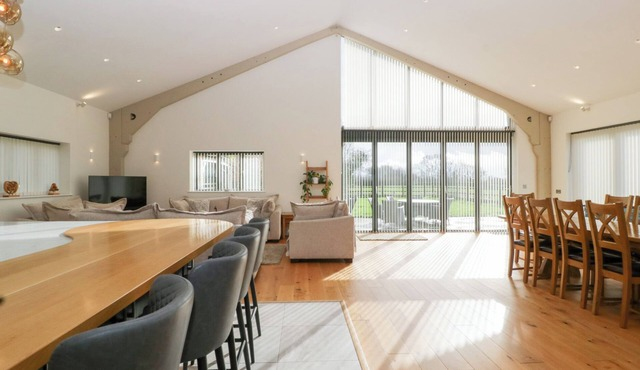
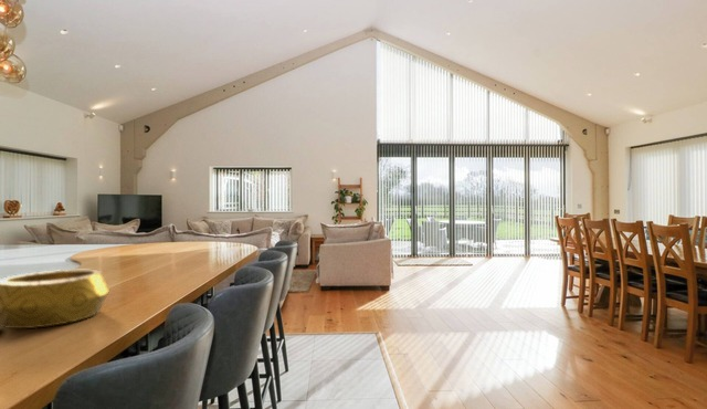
+ decorative bowl [0,269,110,329]
